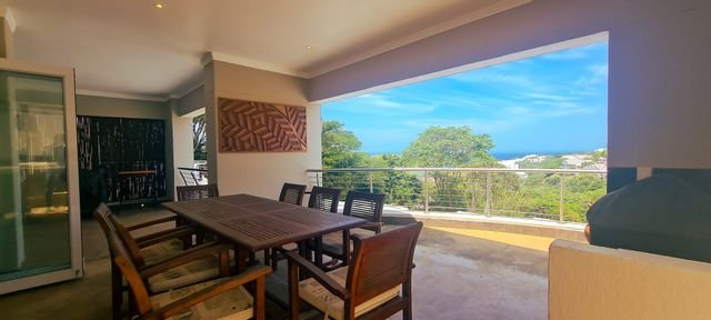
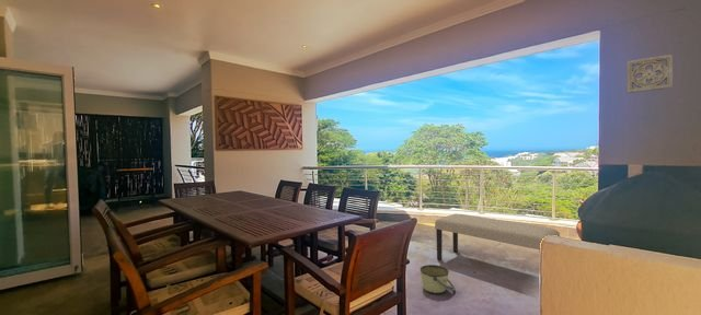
+ bucket [420,264,456,295]
+ wall ornament [627,54,674,94]
+ bench [434,212,561,261]
